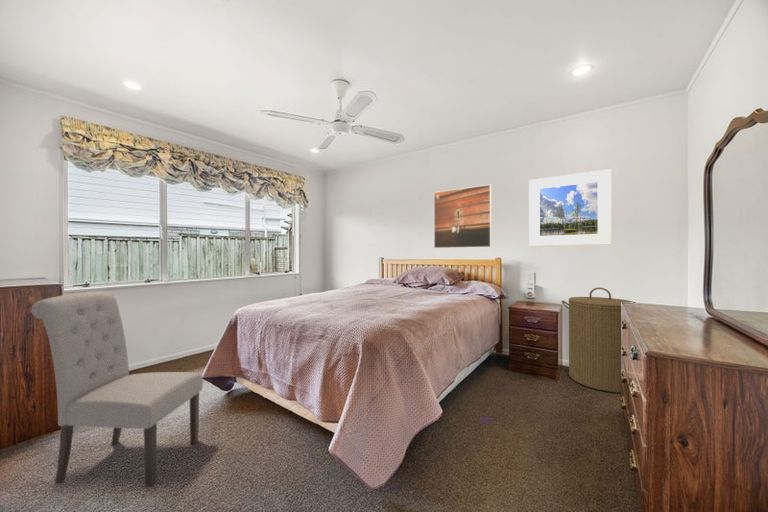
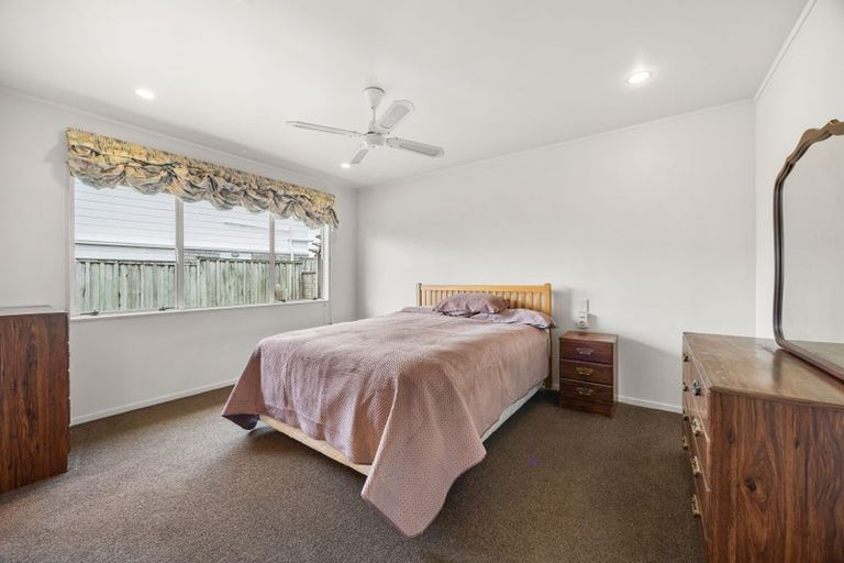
- chair [30,291,204,488]
- laundry hamper [561,287,637,394]
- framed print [433,184,492,249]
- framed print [528,168,612,247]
